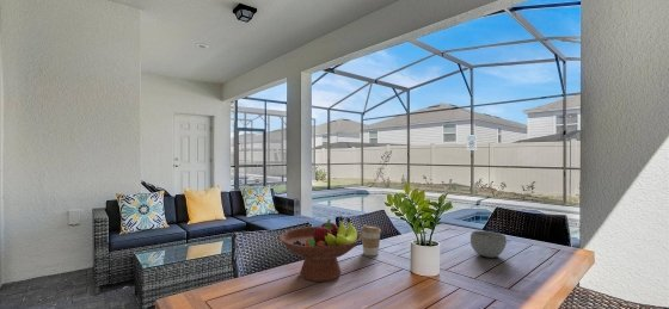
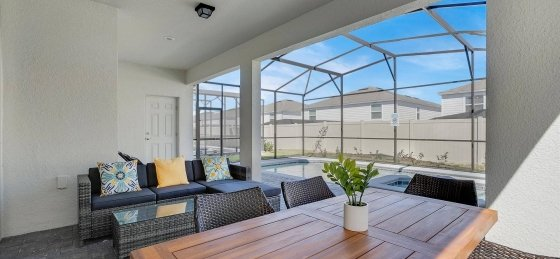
- coffee cup [360,224,382,257]
- fruit bowl [278,215,362,283]
- bowl [469,230,508,259]
